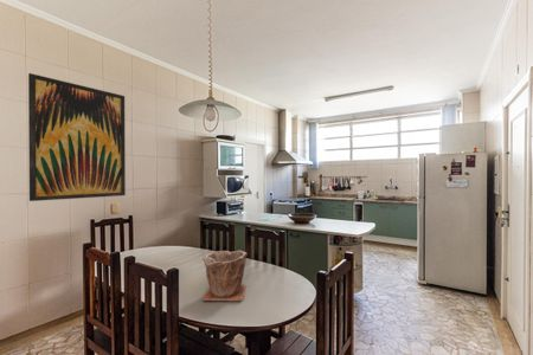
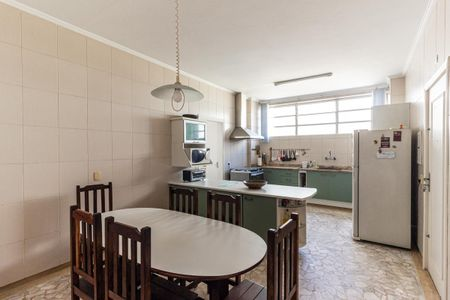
- plant pot [201,250,248,302]
- wall art [27,72,127,202]
